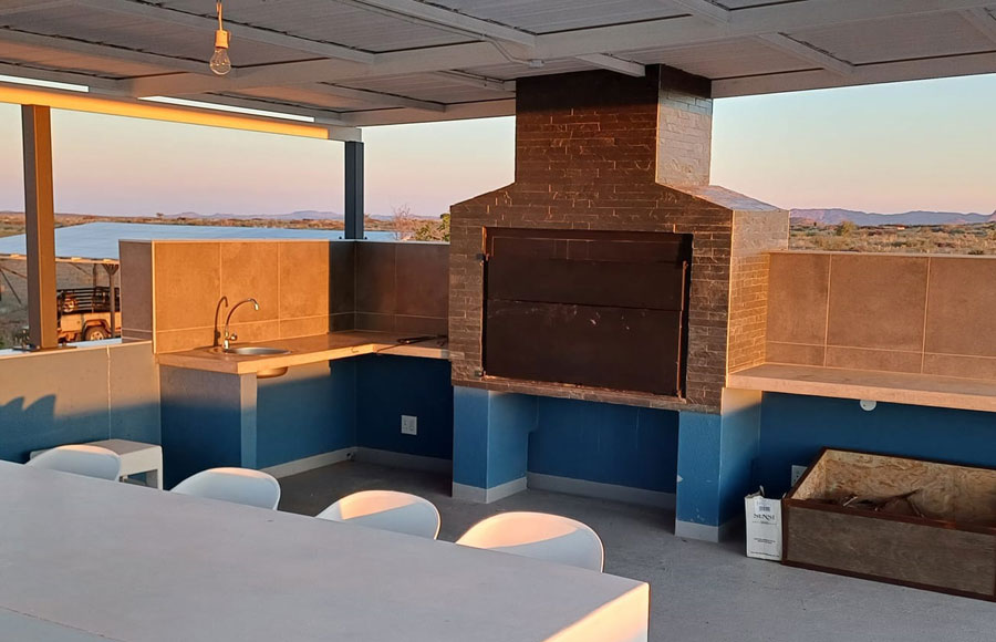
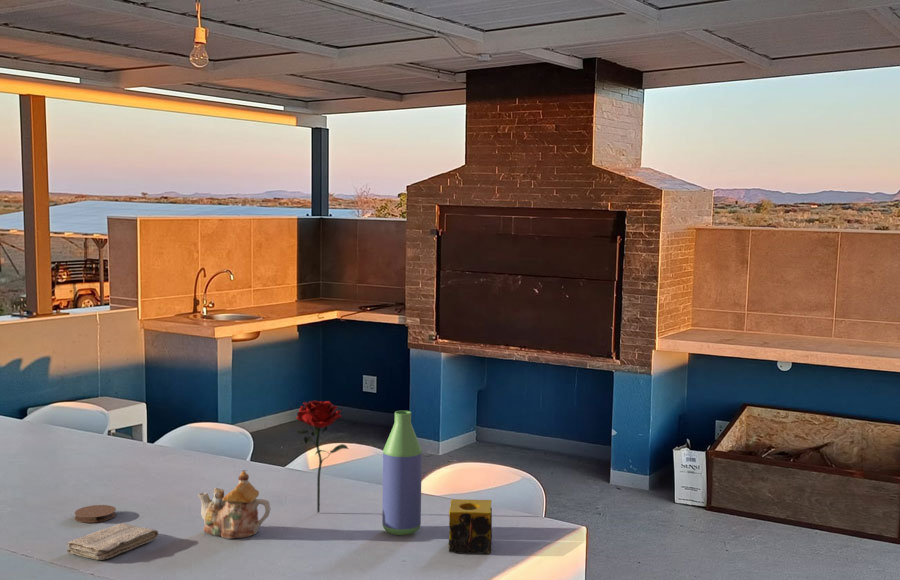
+ bottle [381,410,423,536]
+ candle [448,498,493,555]
+ teapot [197,470,271,540]
+ coaster [74,504,117,524]
+ washcloth [66,522,159,561]
+ flower [294,400,350,513]
